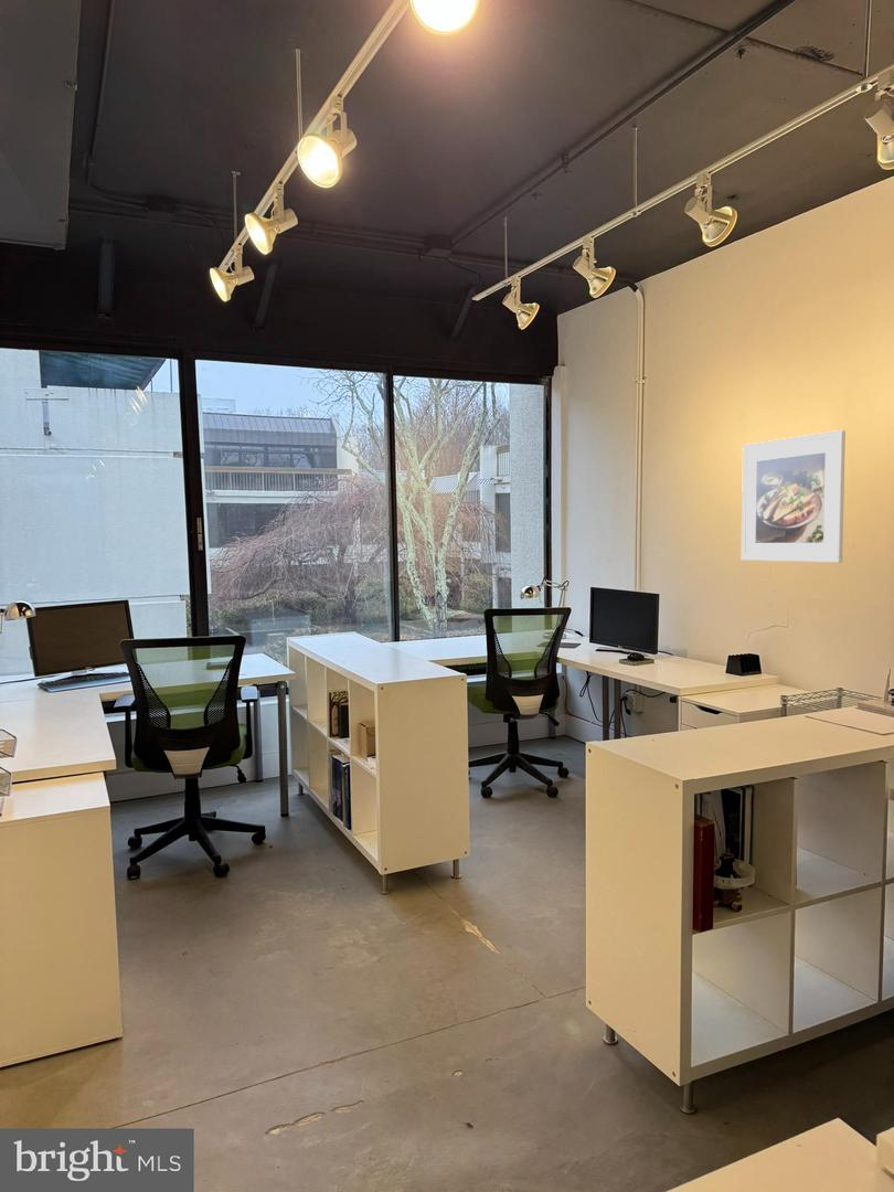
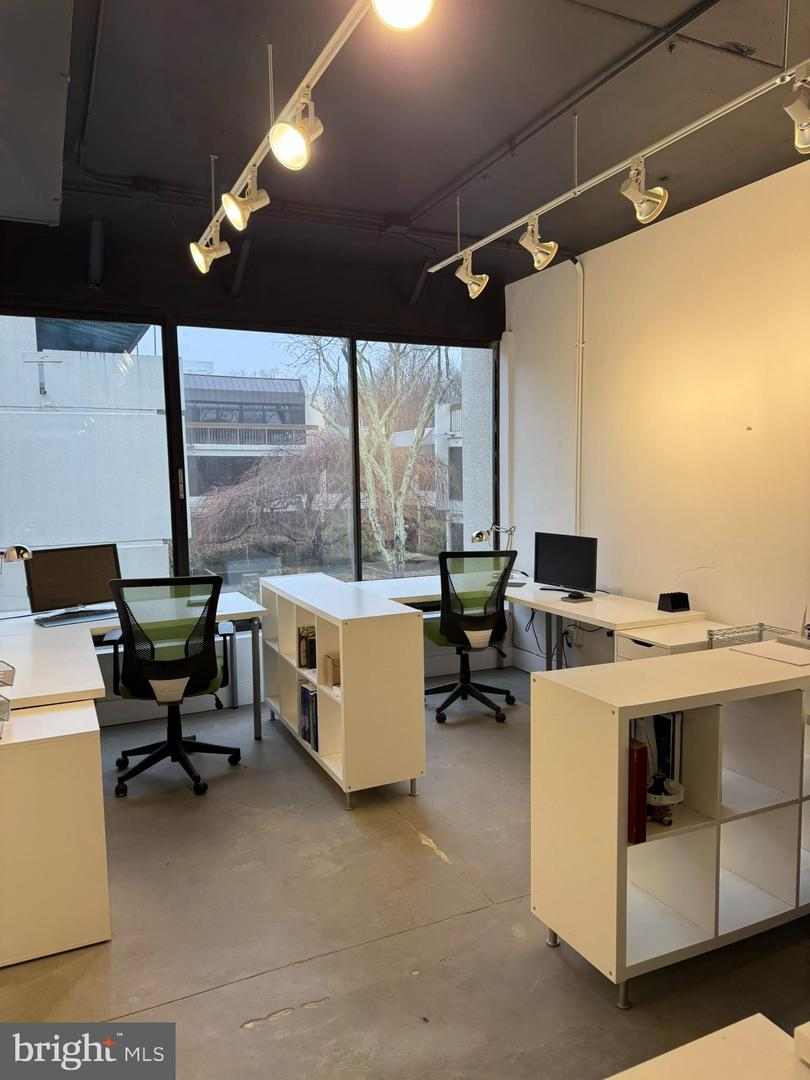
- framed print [741,429,847,564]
